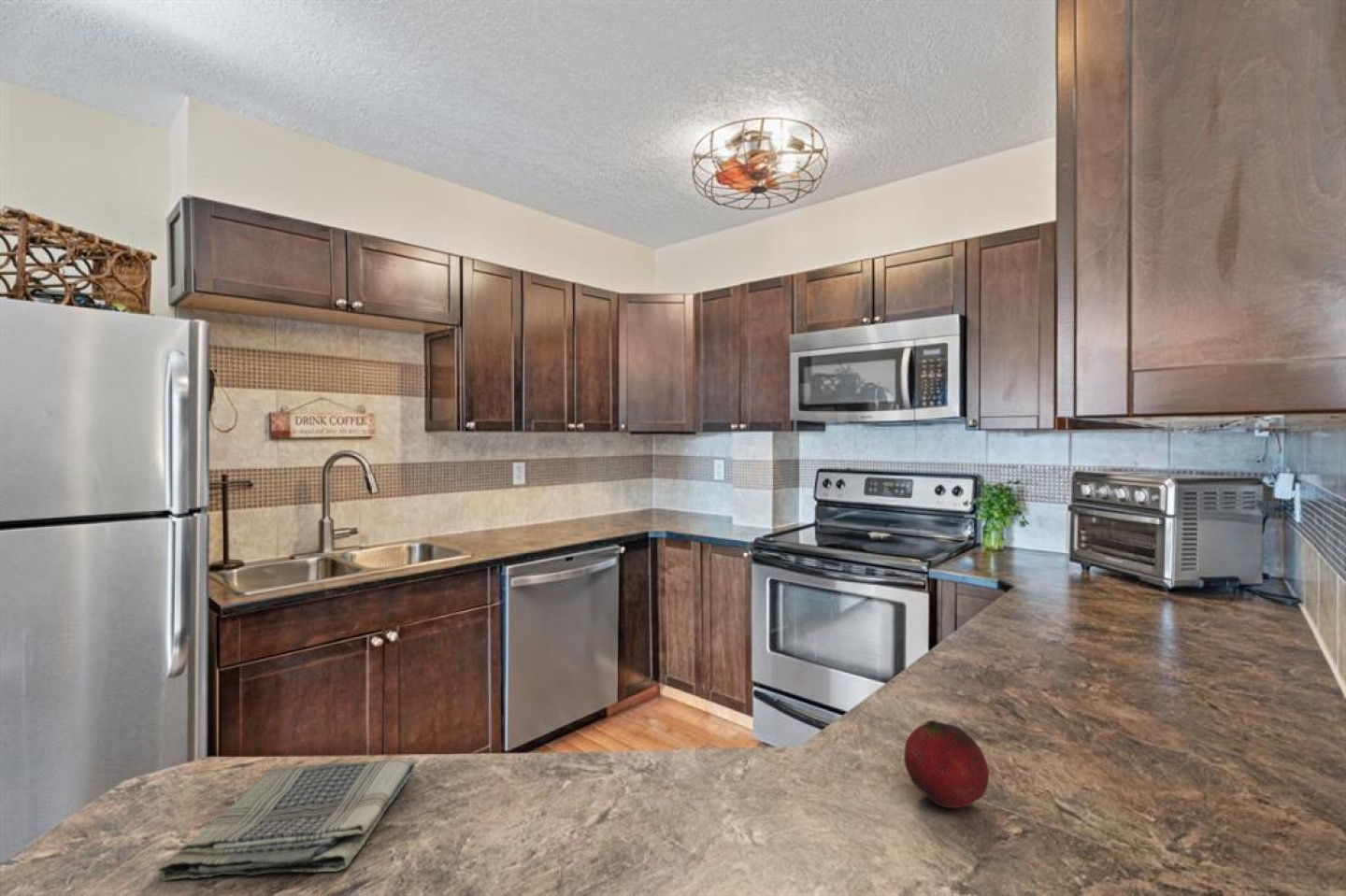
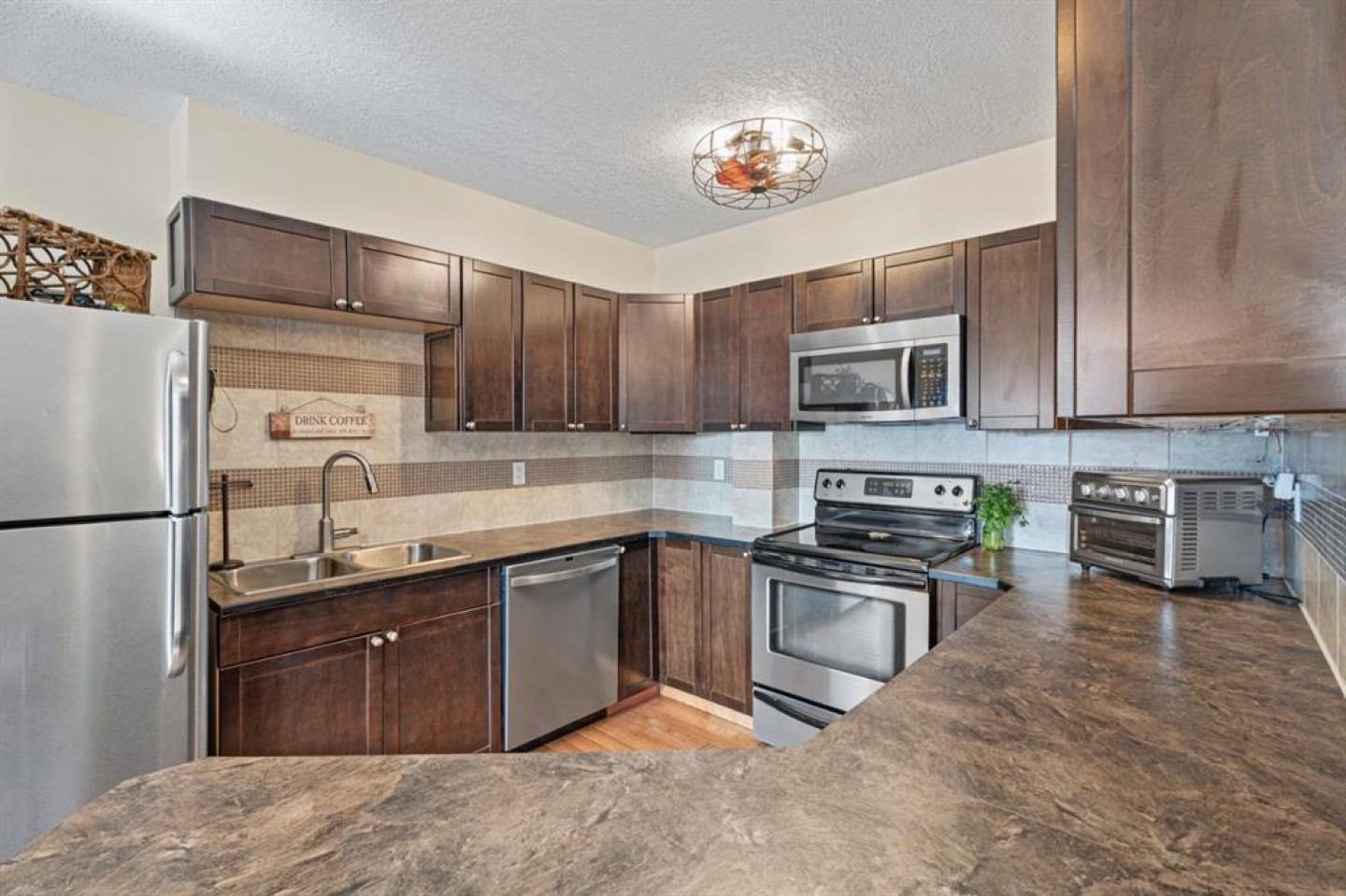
- dish towel [157,760,416,881]
- fruit [903,719,990,809]
